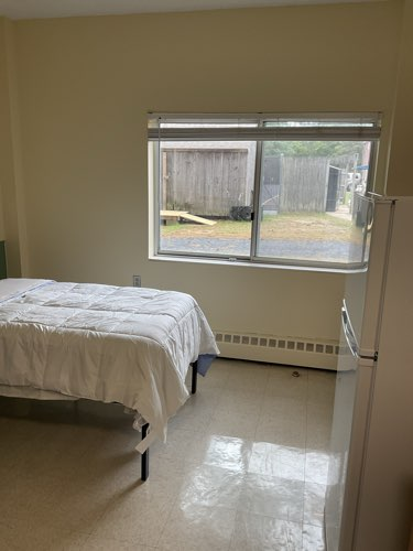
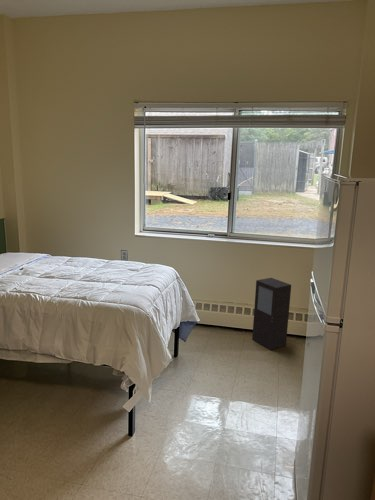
+ cabinet [251,277,292,351]
